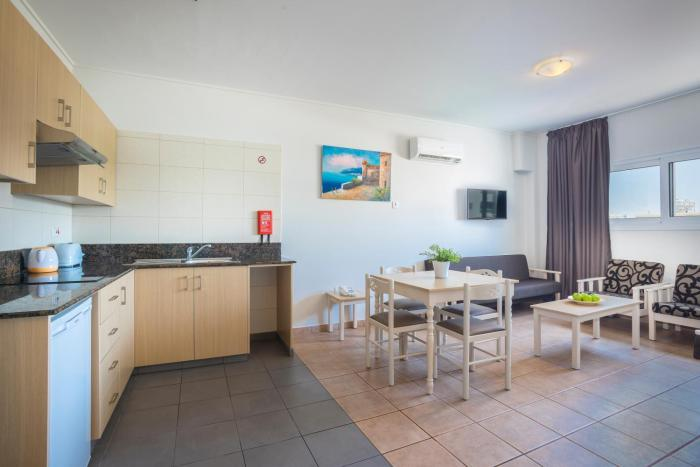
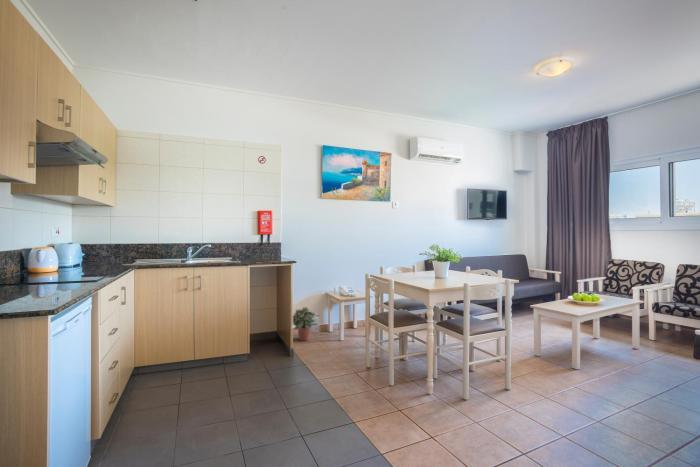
+ potted plant [292,306,322,342]
